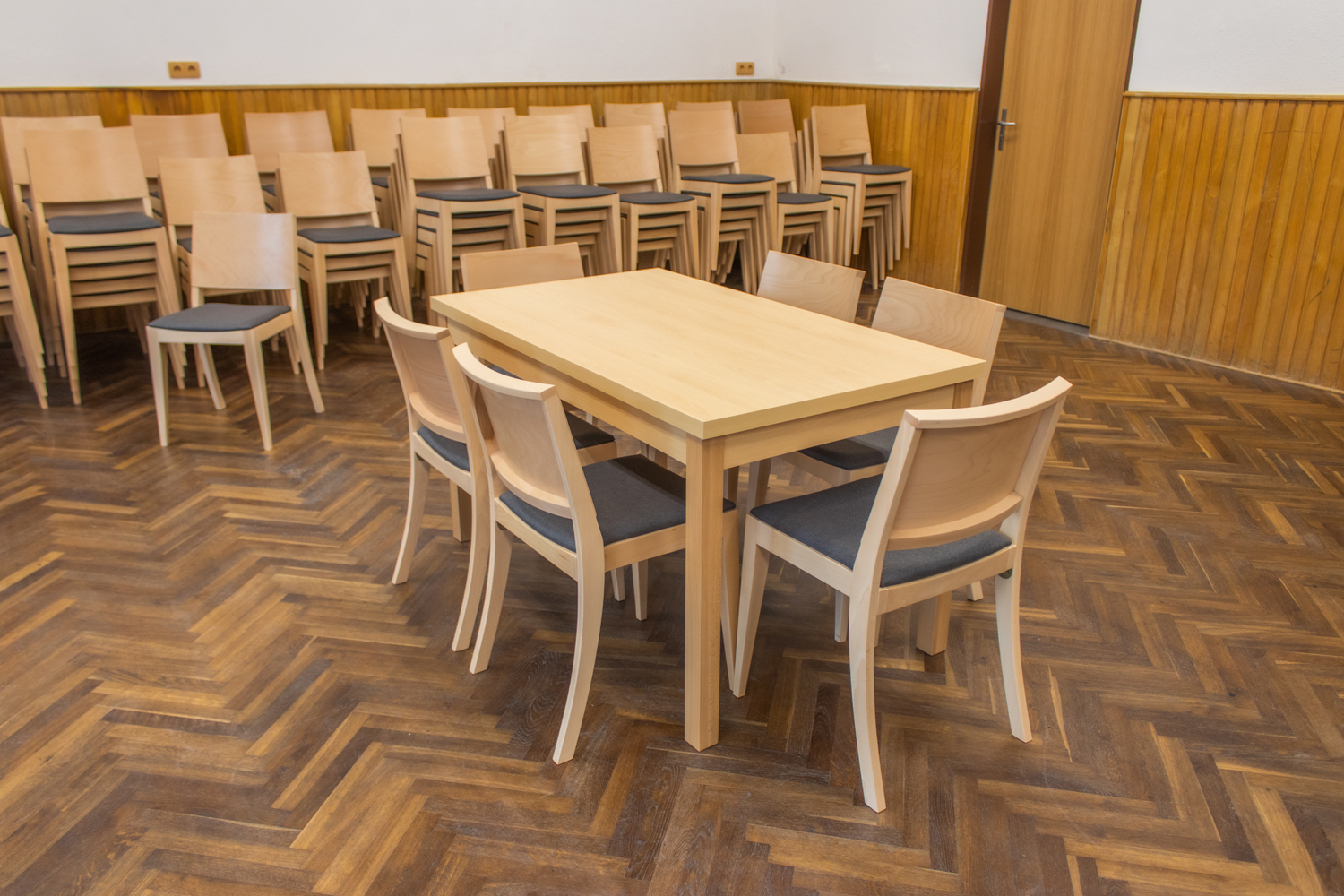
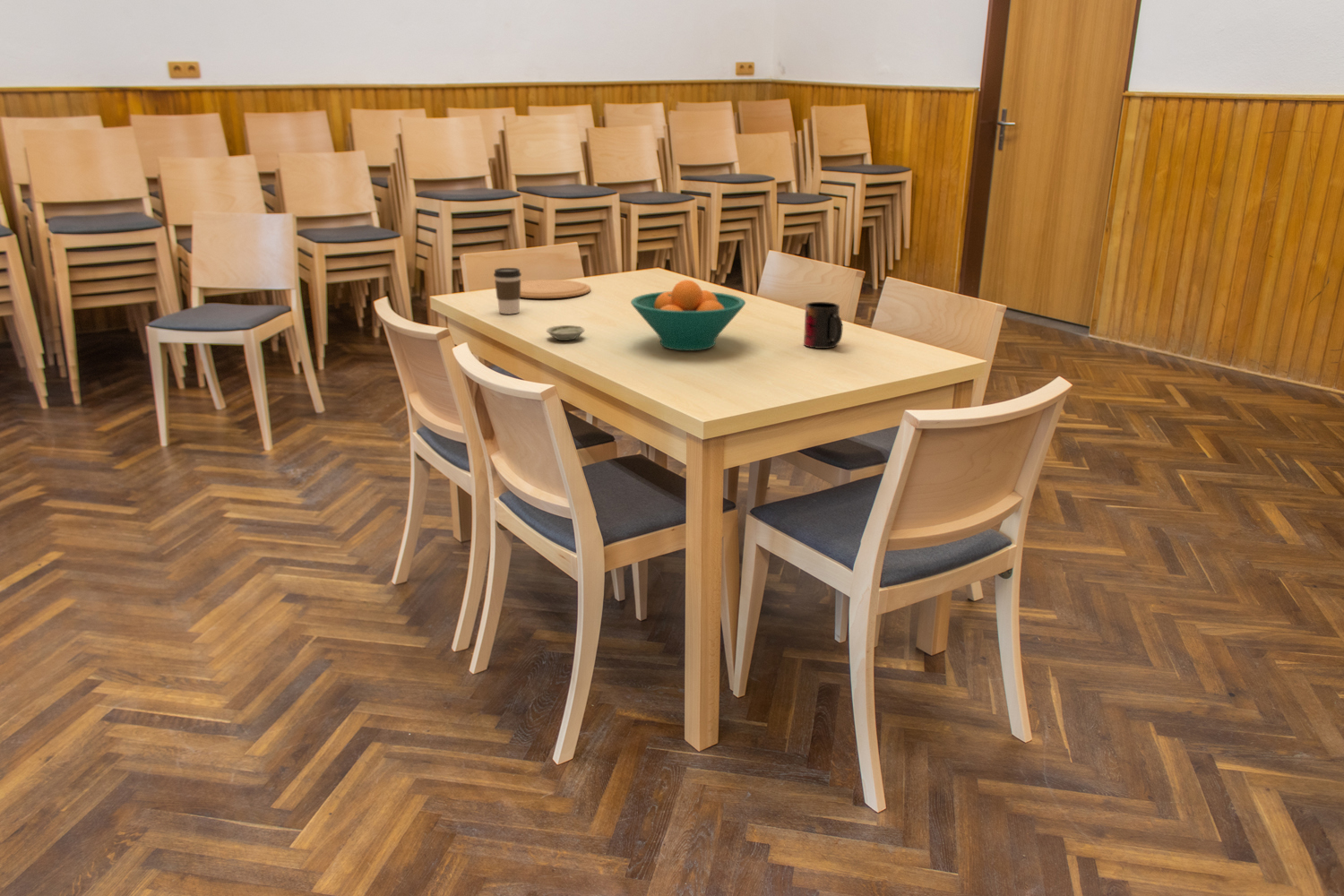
+ fruit bowl [630,279,746,351]
+ plate [521,279,591,299]
+ mug [803,301,843,349]
+ saucer [546,324,585,341]
+ coffee cup [493,267,522,314]
